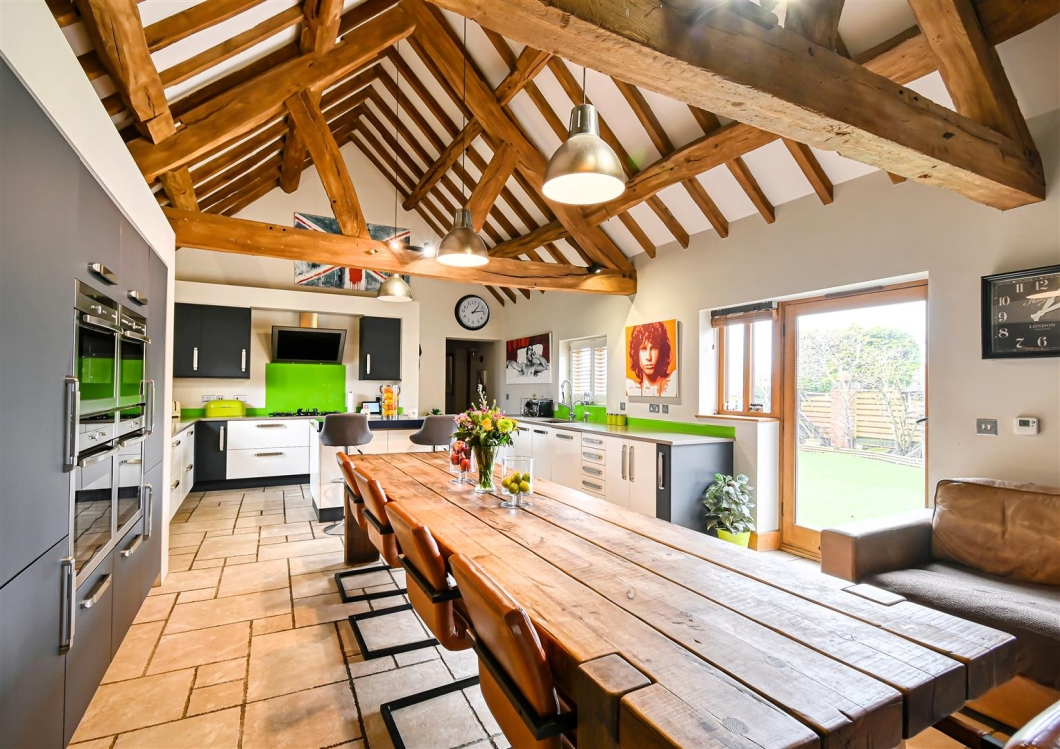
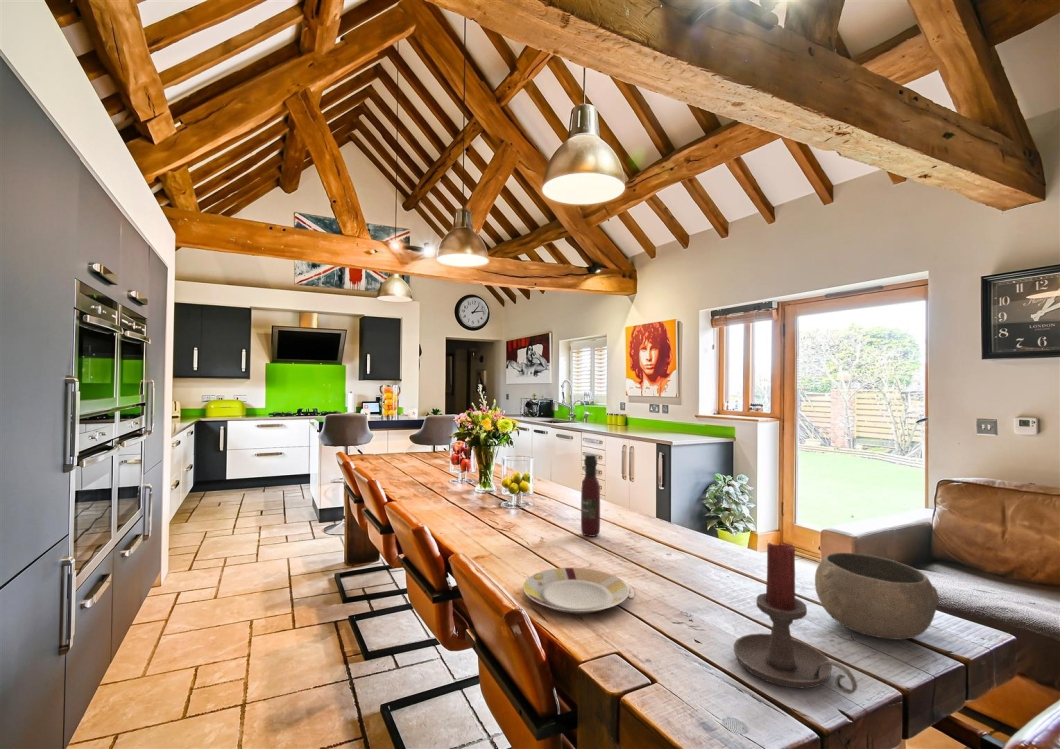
+ plate [522,567,630,614]
+ candle holder [733,542,858,695]
+ bowl [814,552,940,641]
+ wine bottle [580,453,601,538]
